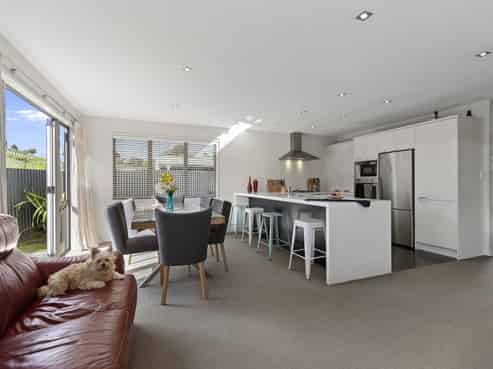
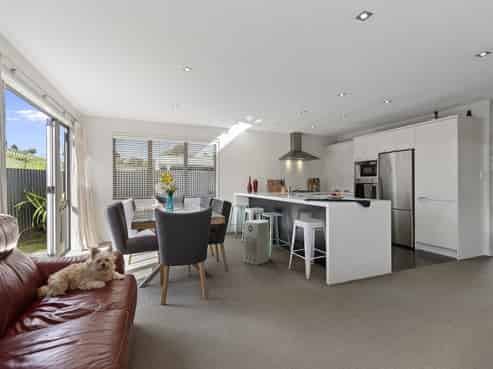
+ air purifier [243,219,271,266]
